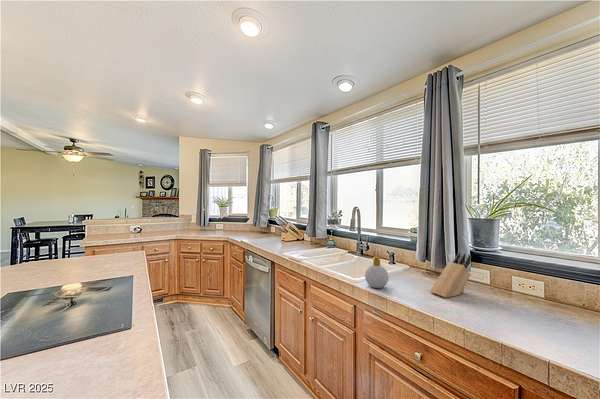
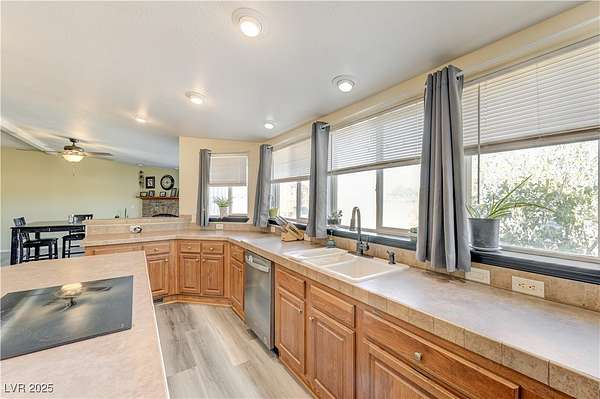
- knife block [429,252,472,299]
- soap bottle [364,255,390,289]
